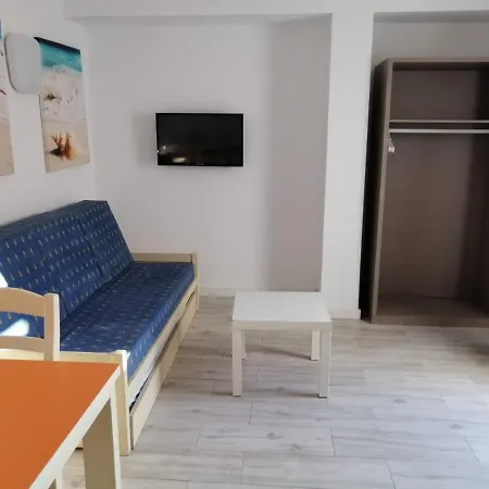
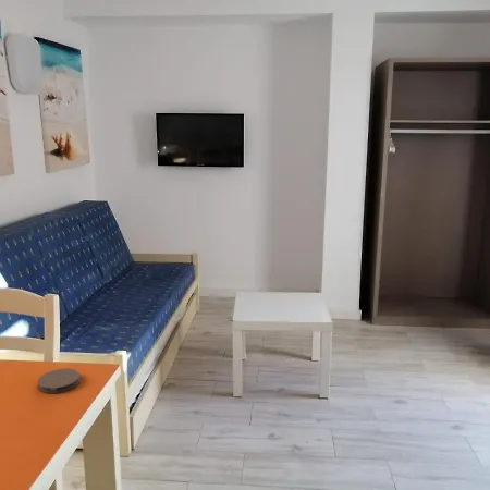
+ coaster [36,367,81,394]
